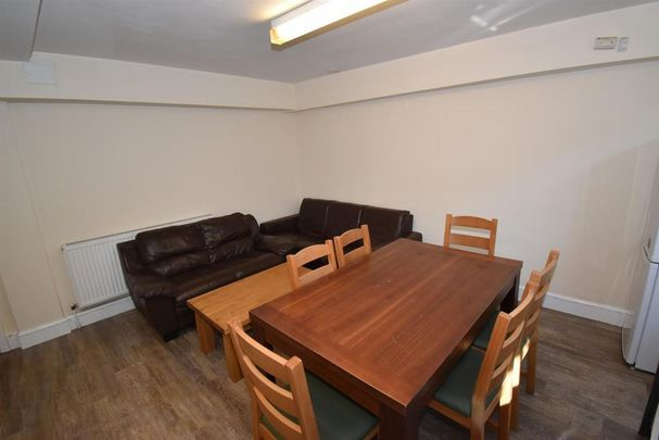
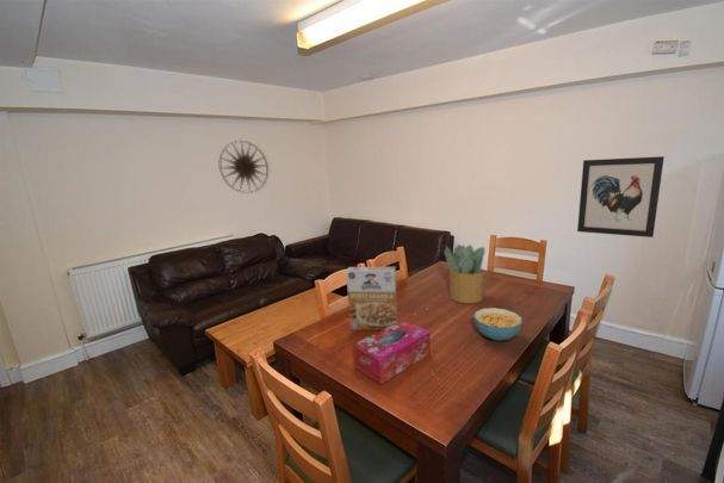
+ tissue box [352,320,432,385]
+ potted plant [444,243,487,304]
+ wall art [576,155,666,239]
+ cereal box [345,266,398,332]
+ wall art [218,140,270,194]
+ cereal bowl [472,306,524,342]
